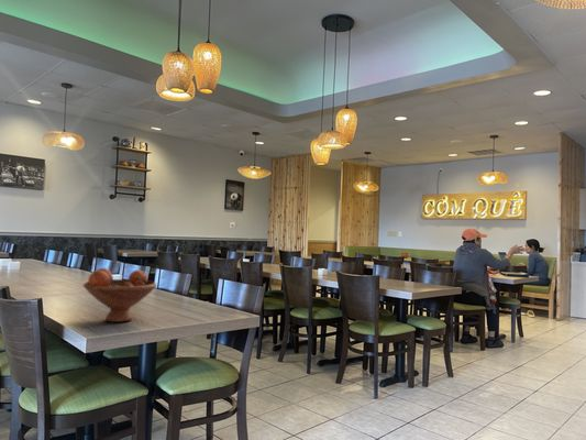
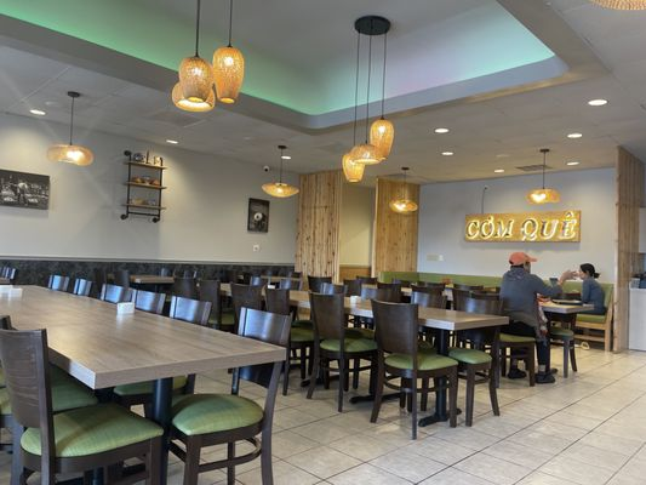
- fruit bowl [82,267,158,323]
